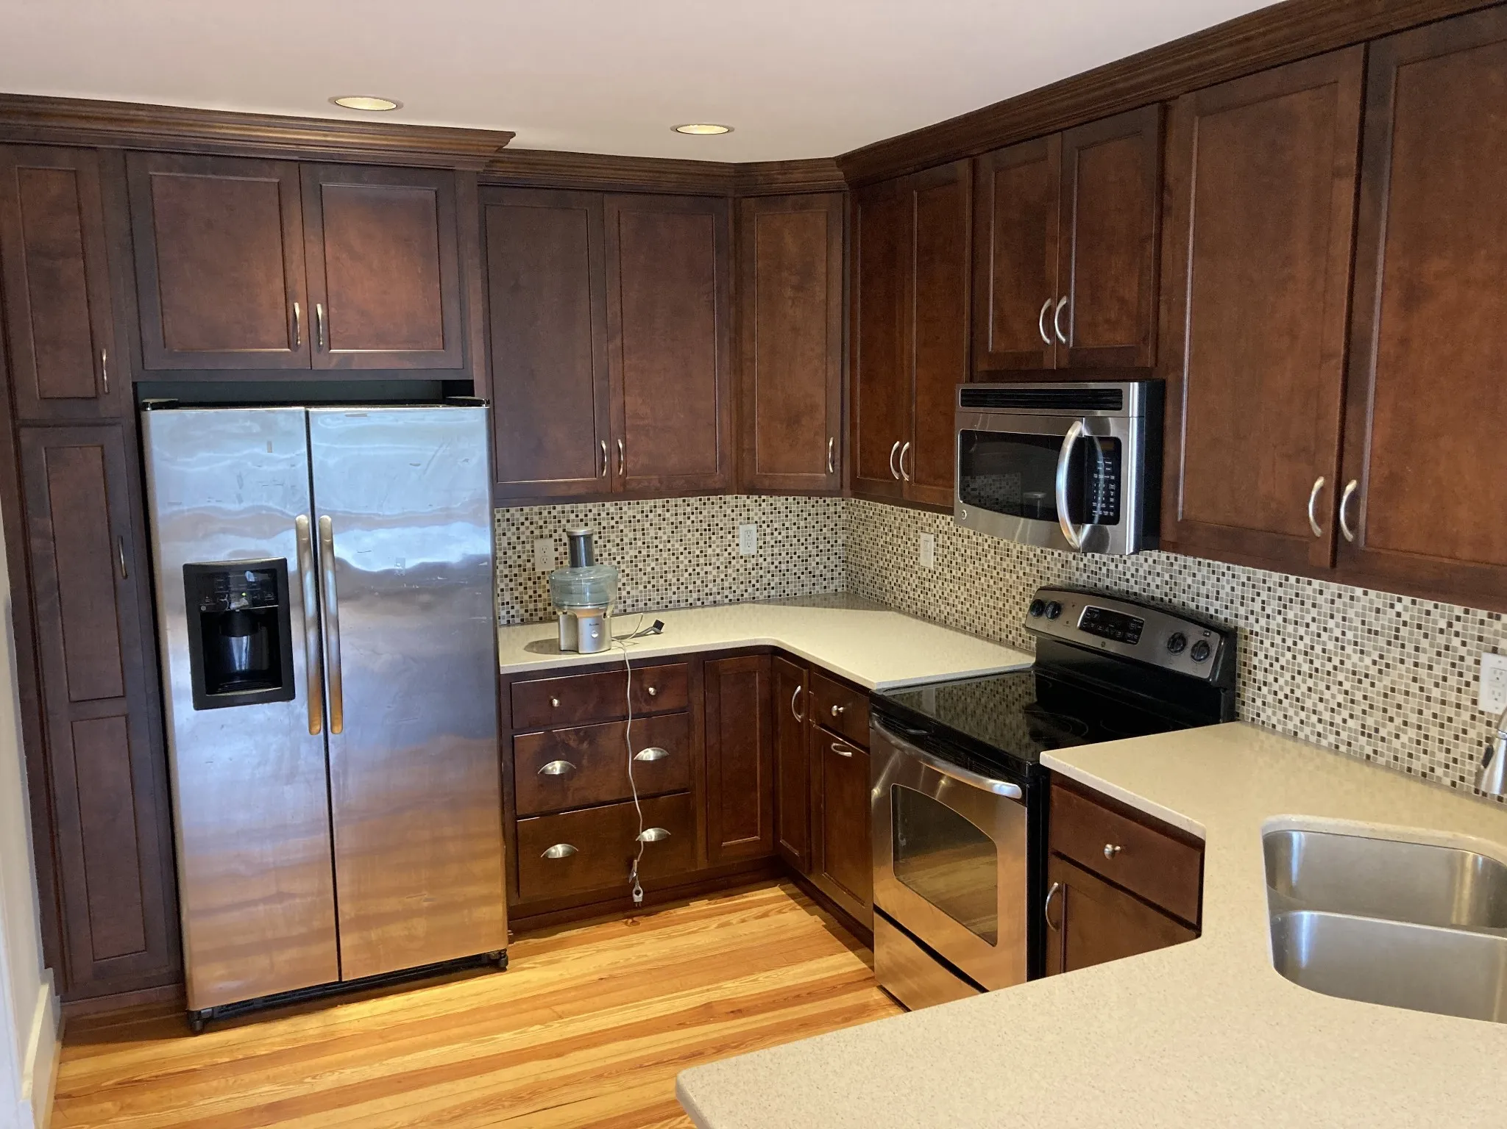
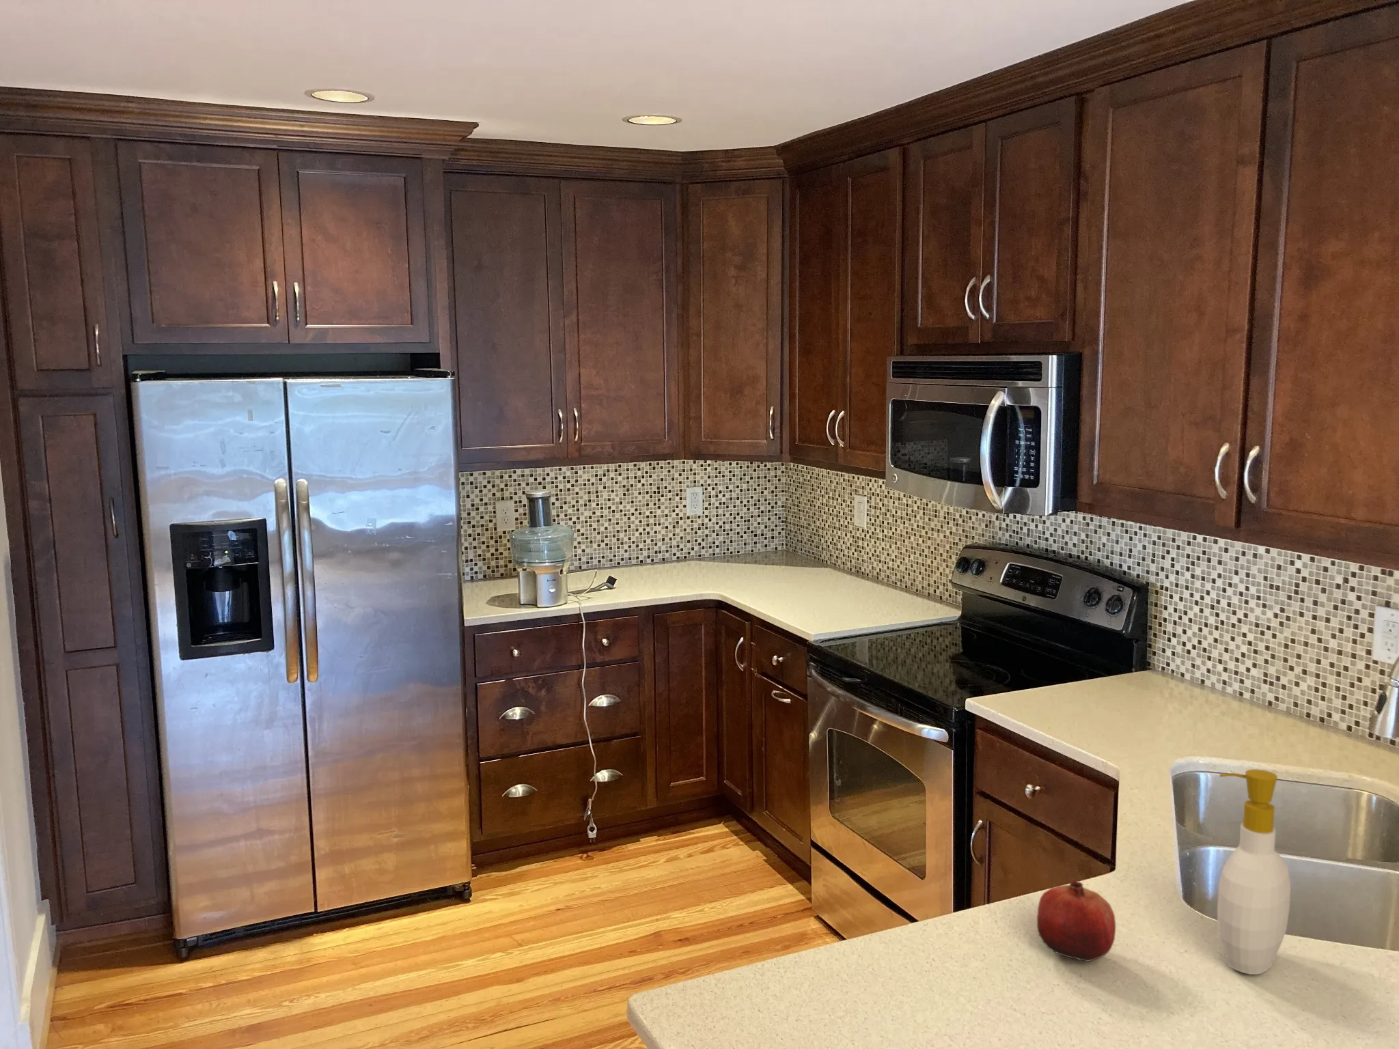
+ fruit [1037,879,1116,962]
+ soap bottle [1216,768,1292,975]
